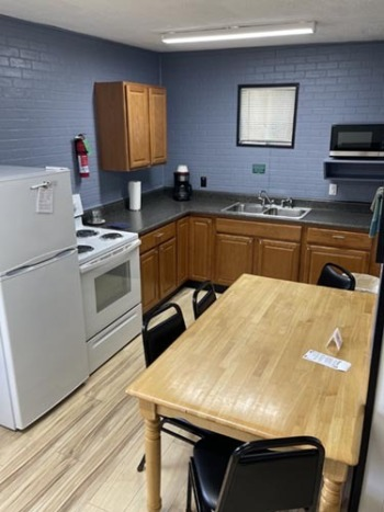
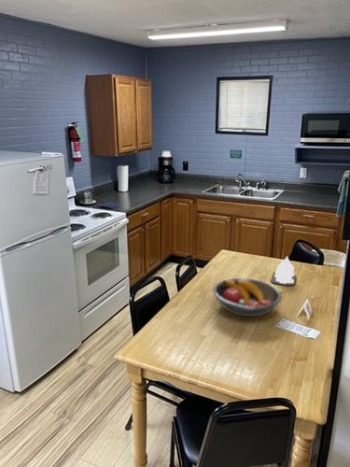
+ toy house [270,256,297,287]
+ fruit bowl [212,277,283,318]
